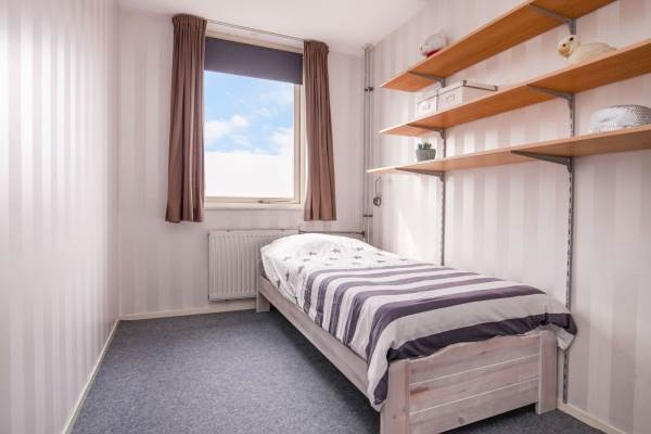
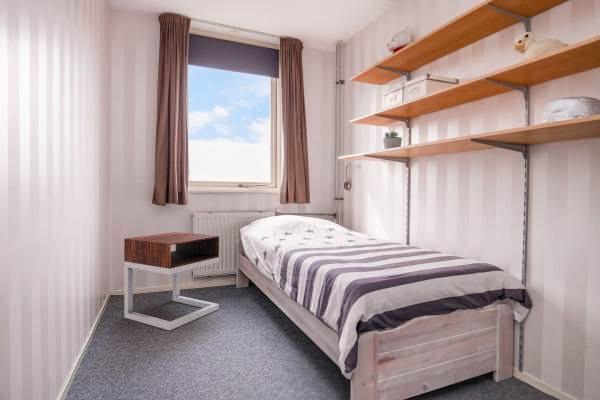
+ nightstand [123,231,220,331]
